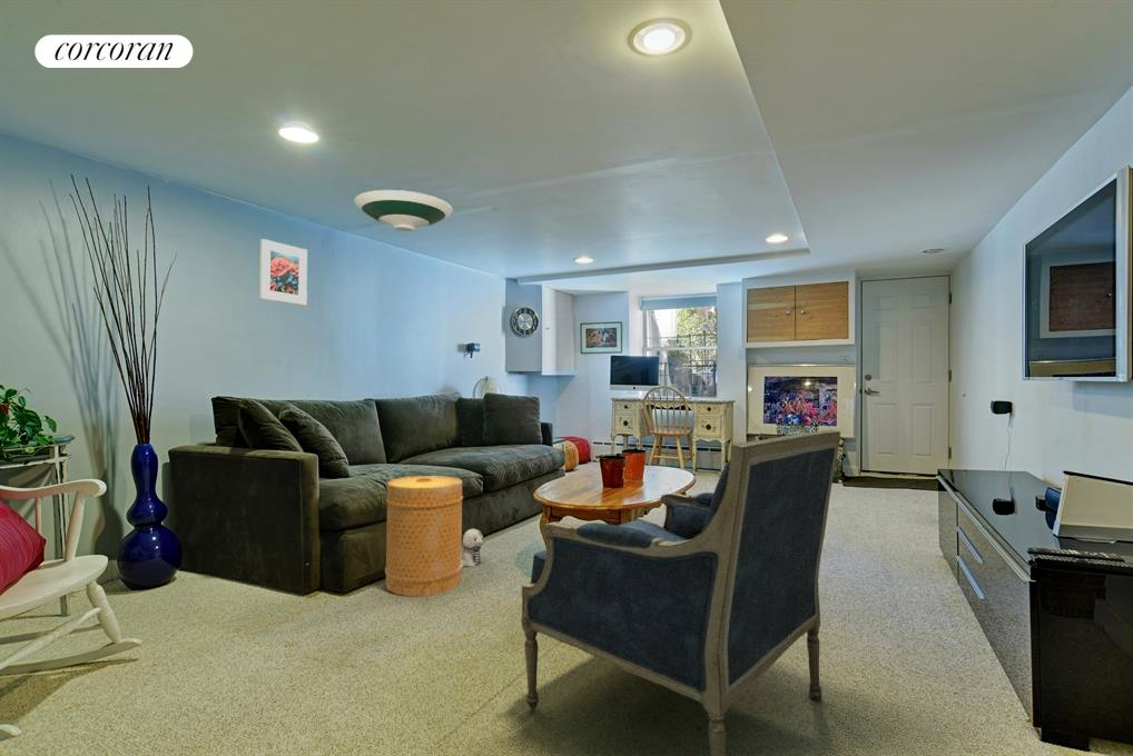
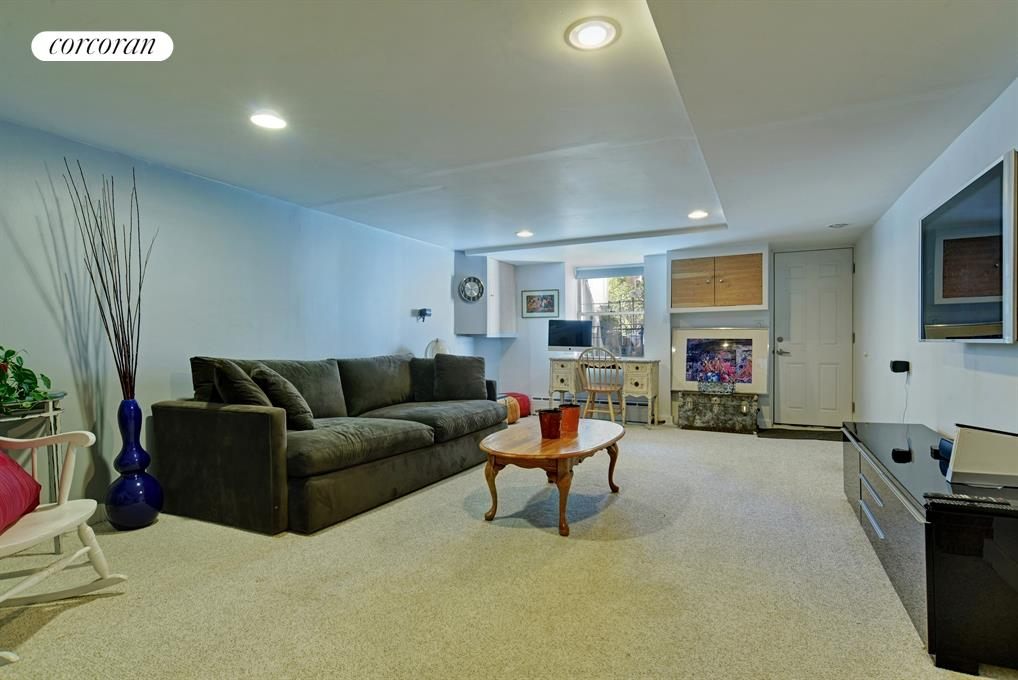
- armchair [520,429,841,756]
- plush toy [461,528,485,568]
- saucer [353,189,454,232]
- basket [384,475,464,597]
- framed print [258,238,308,306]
